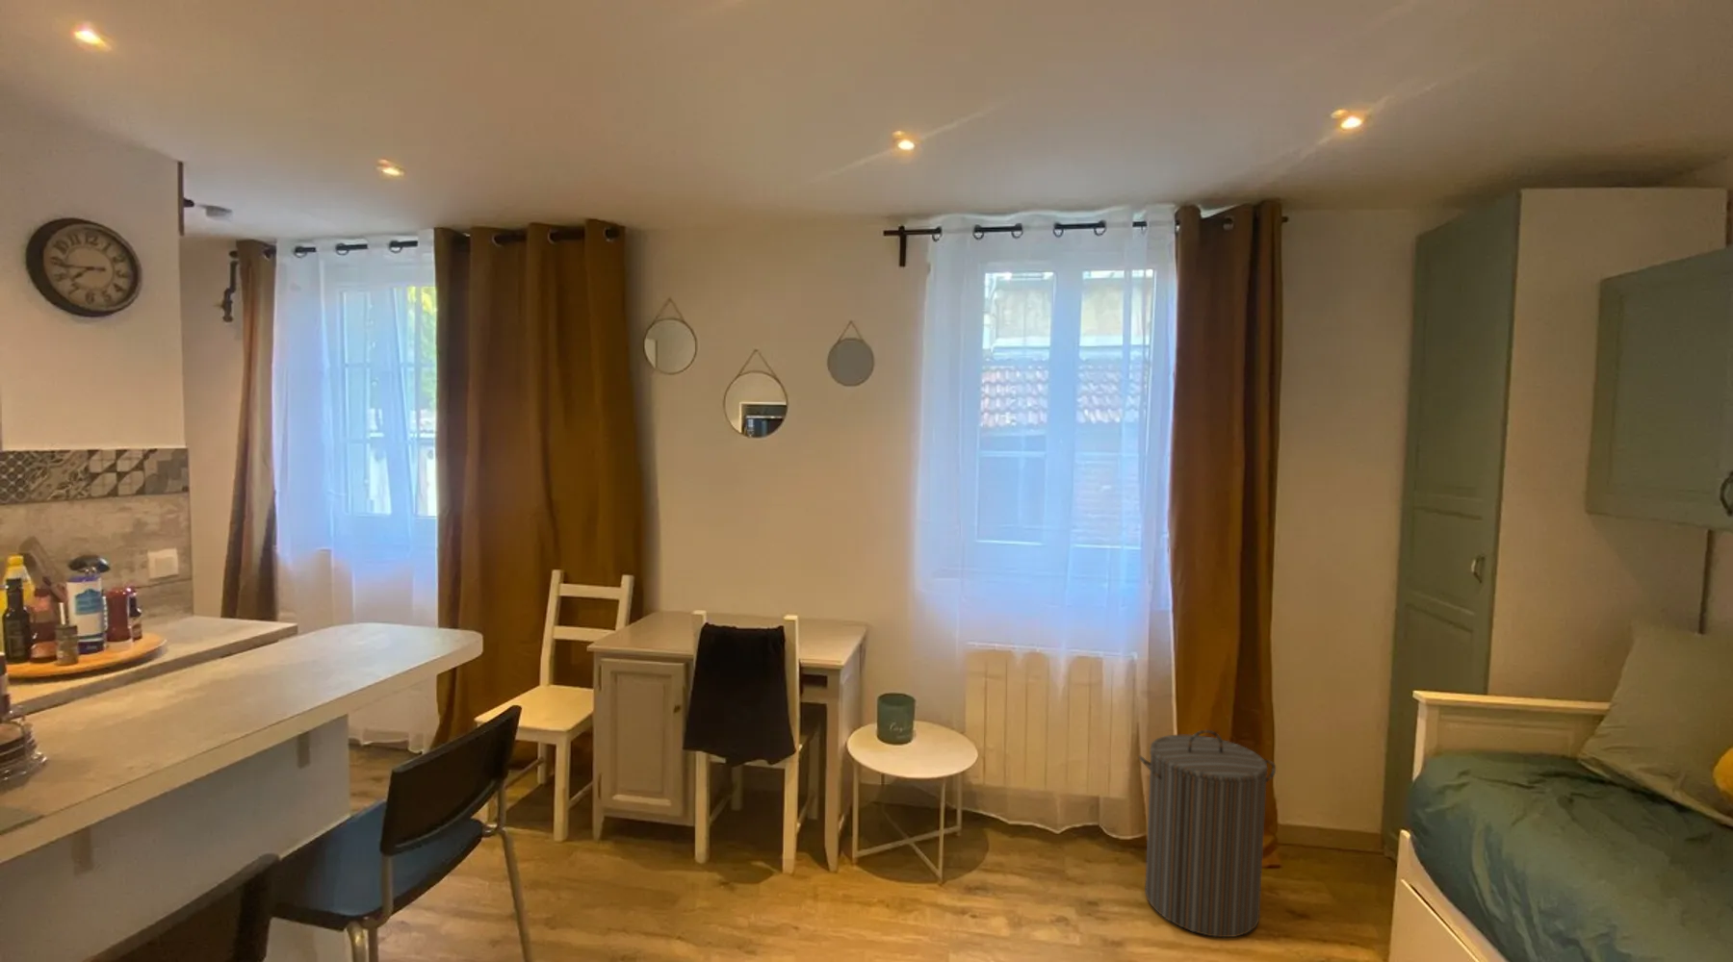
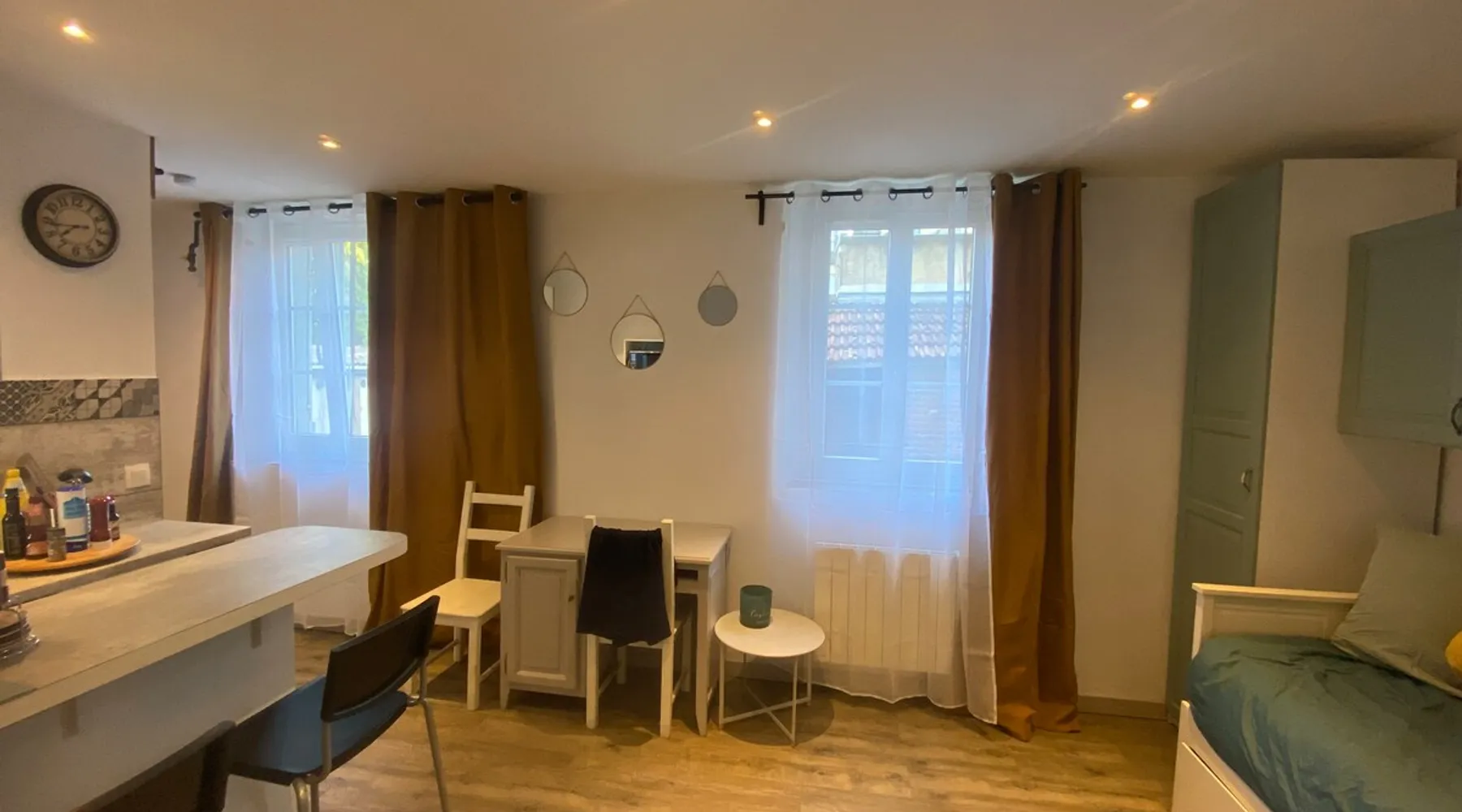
- laundry hamper [1138,729,1277,938]
